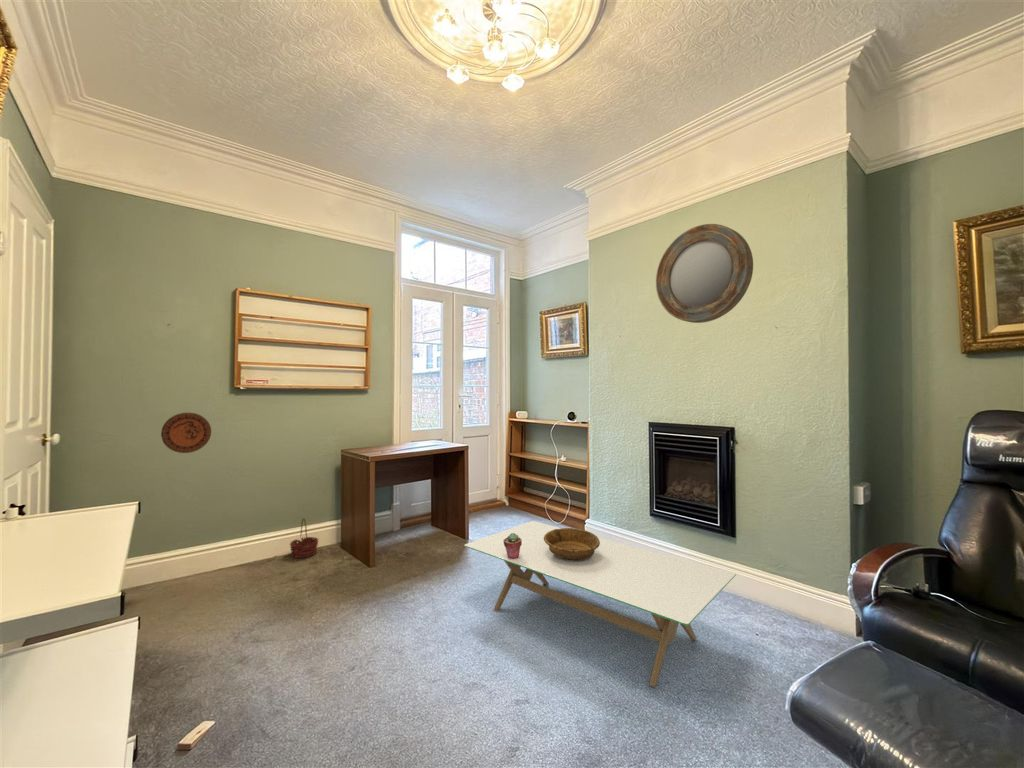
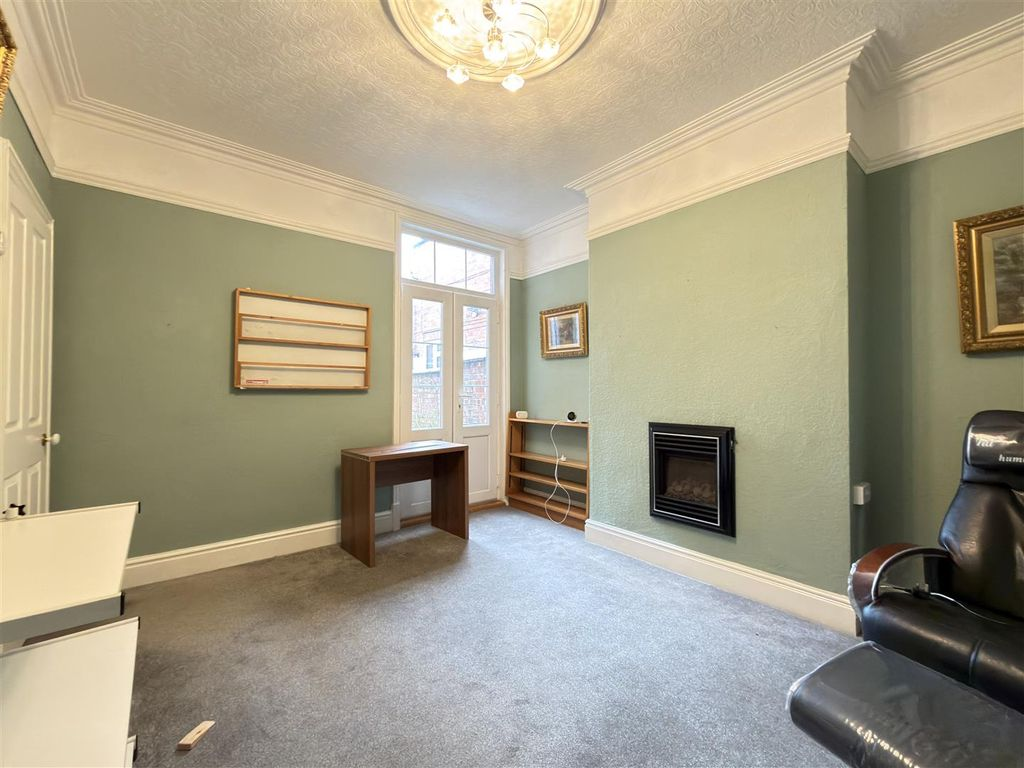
- basket [289,517,320,559]
- decorative bowl [544,527,600,560]
- home mirror [655,223,754,324]
- coffee table [463,520,737,688]
- potted succulent [503,533,522,559]
- decorative plate [160,412,212,454]
